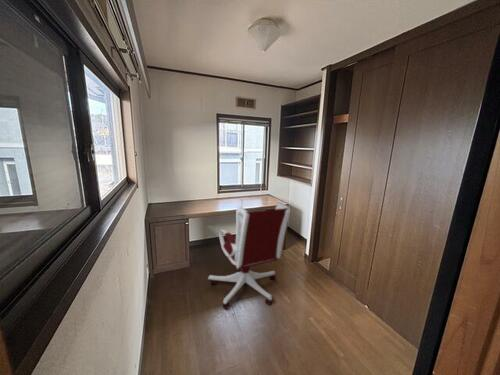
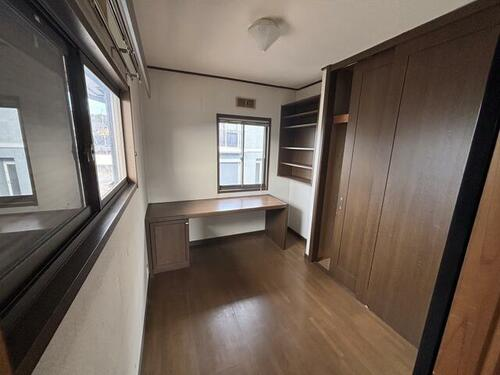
- office chair [207,203,291,310]
